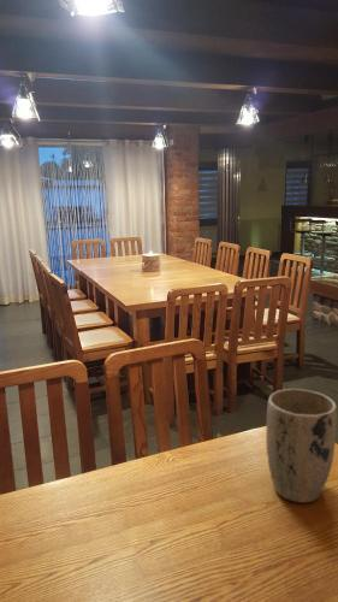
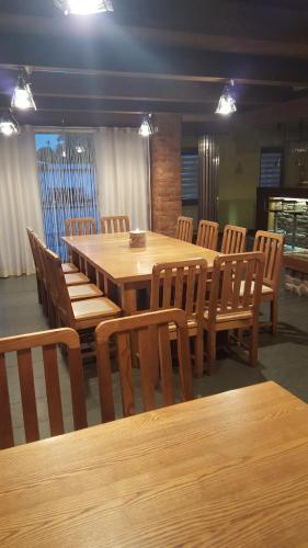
- plant pot [265,388,338,504]
